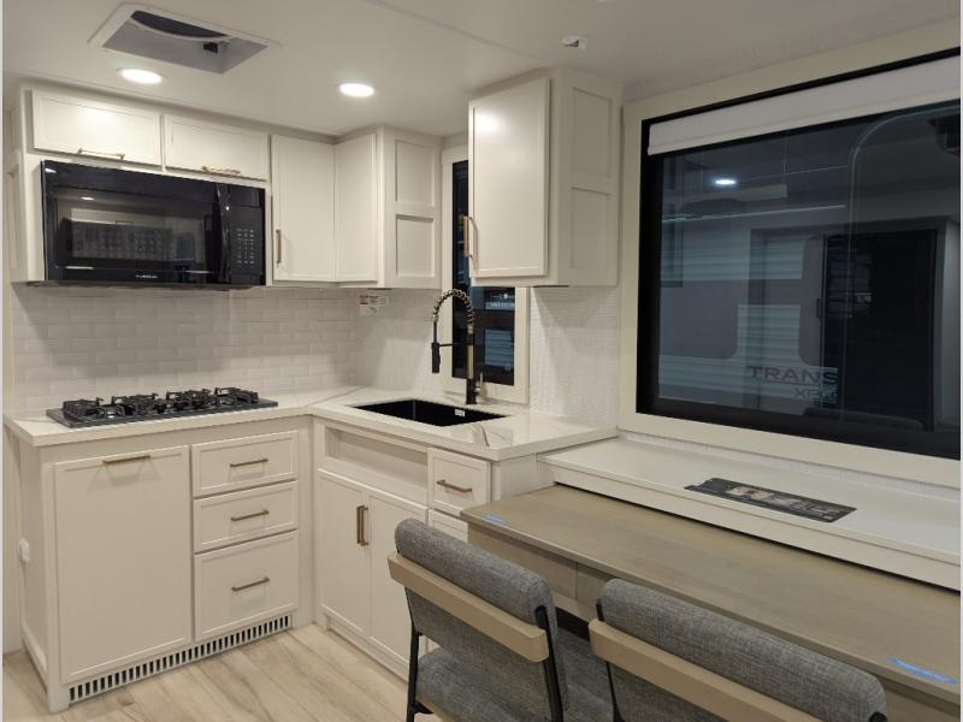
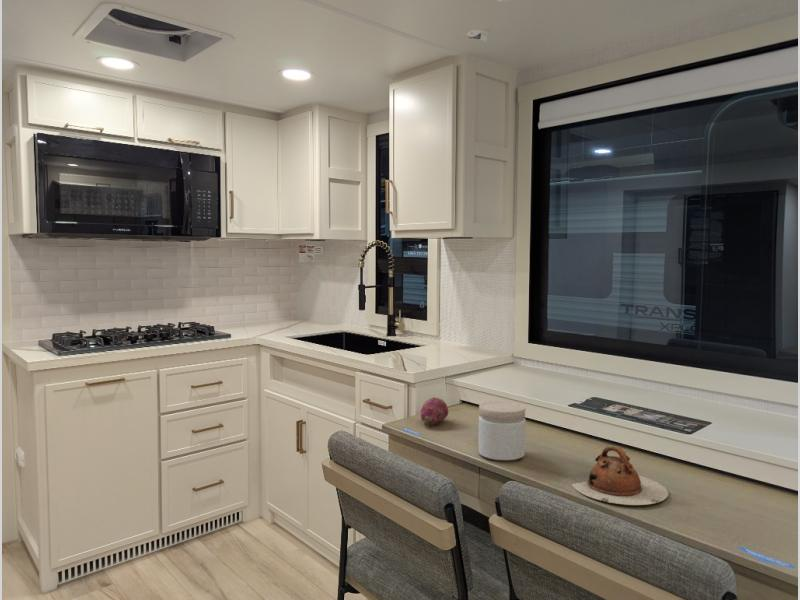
+ fruit [420,396,449,427]
+ teapot [571,445,670,506]
+ jar [477,400,526,461]
